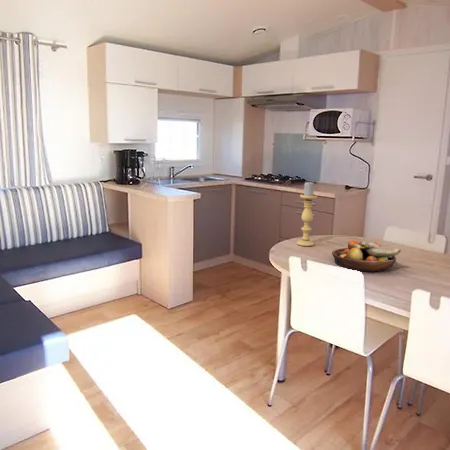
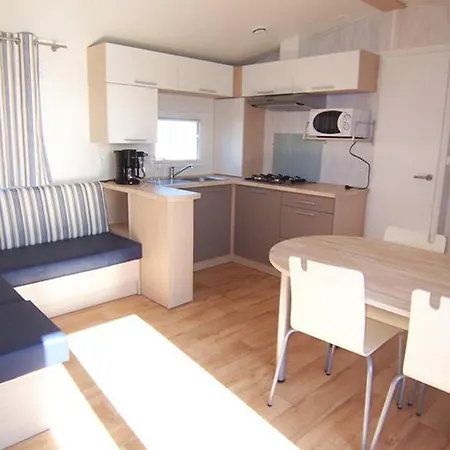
- candle holder [296,180,318,247]
- fruit bowl [331,240,402,272]
